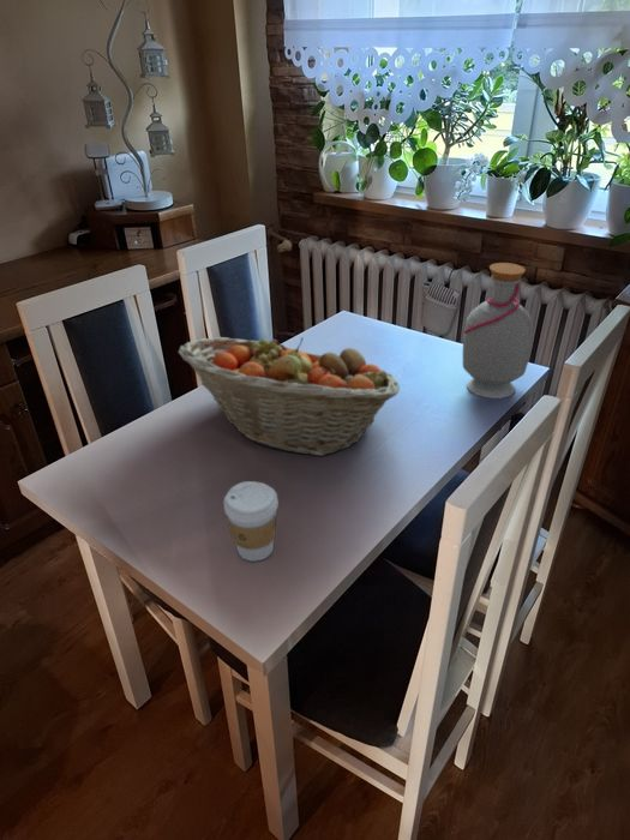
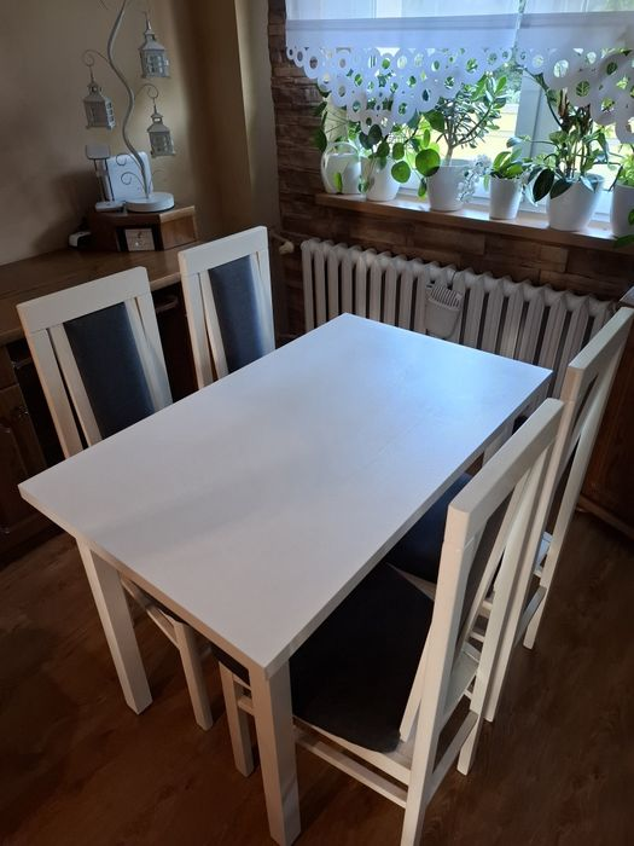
- fruit basket [176,336,401,457]
- coffee cup [223,480,280,563]
- bottle [462,262,534,400]
